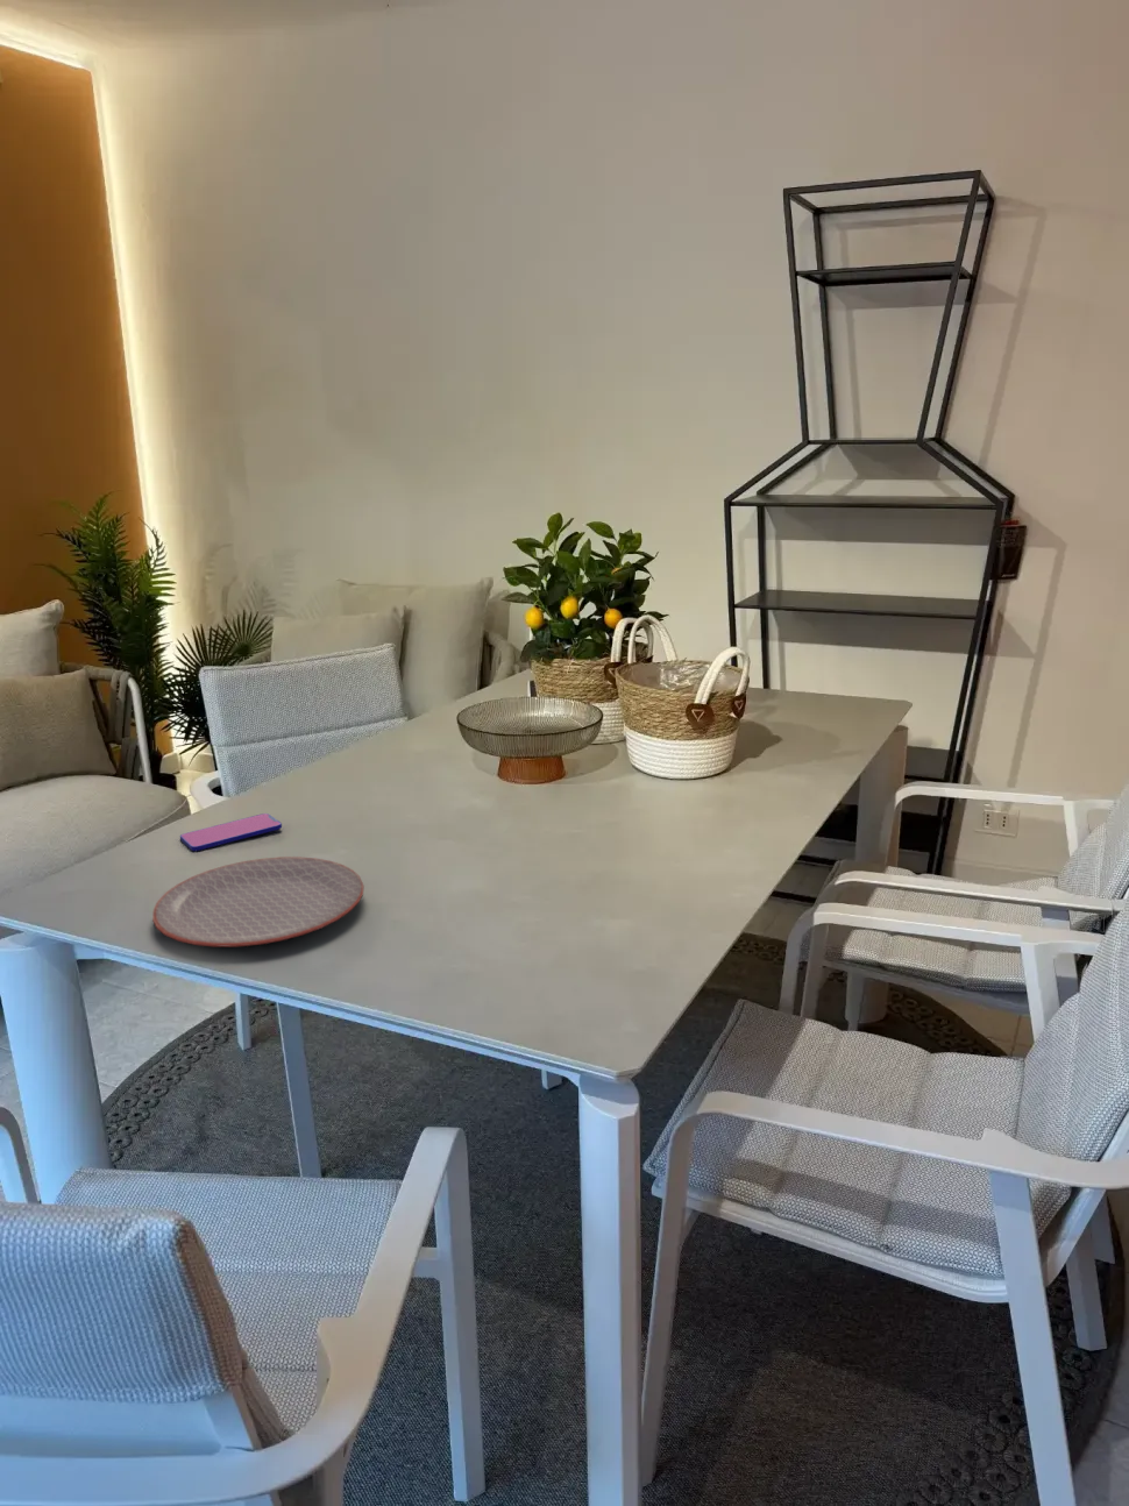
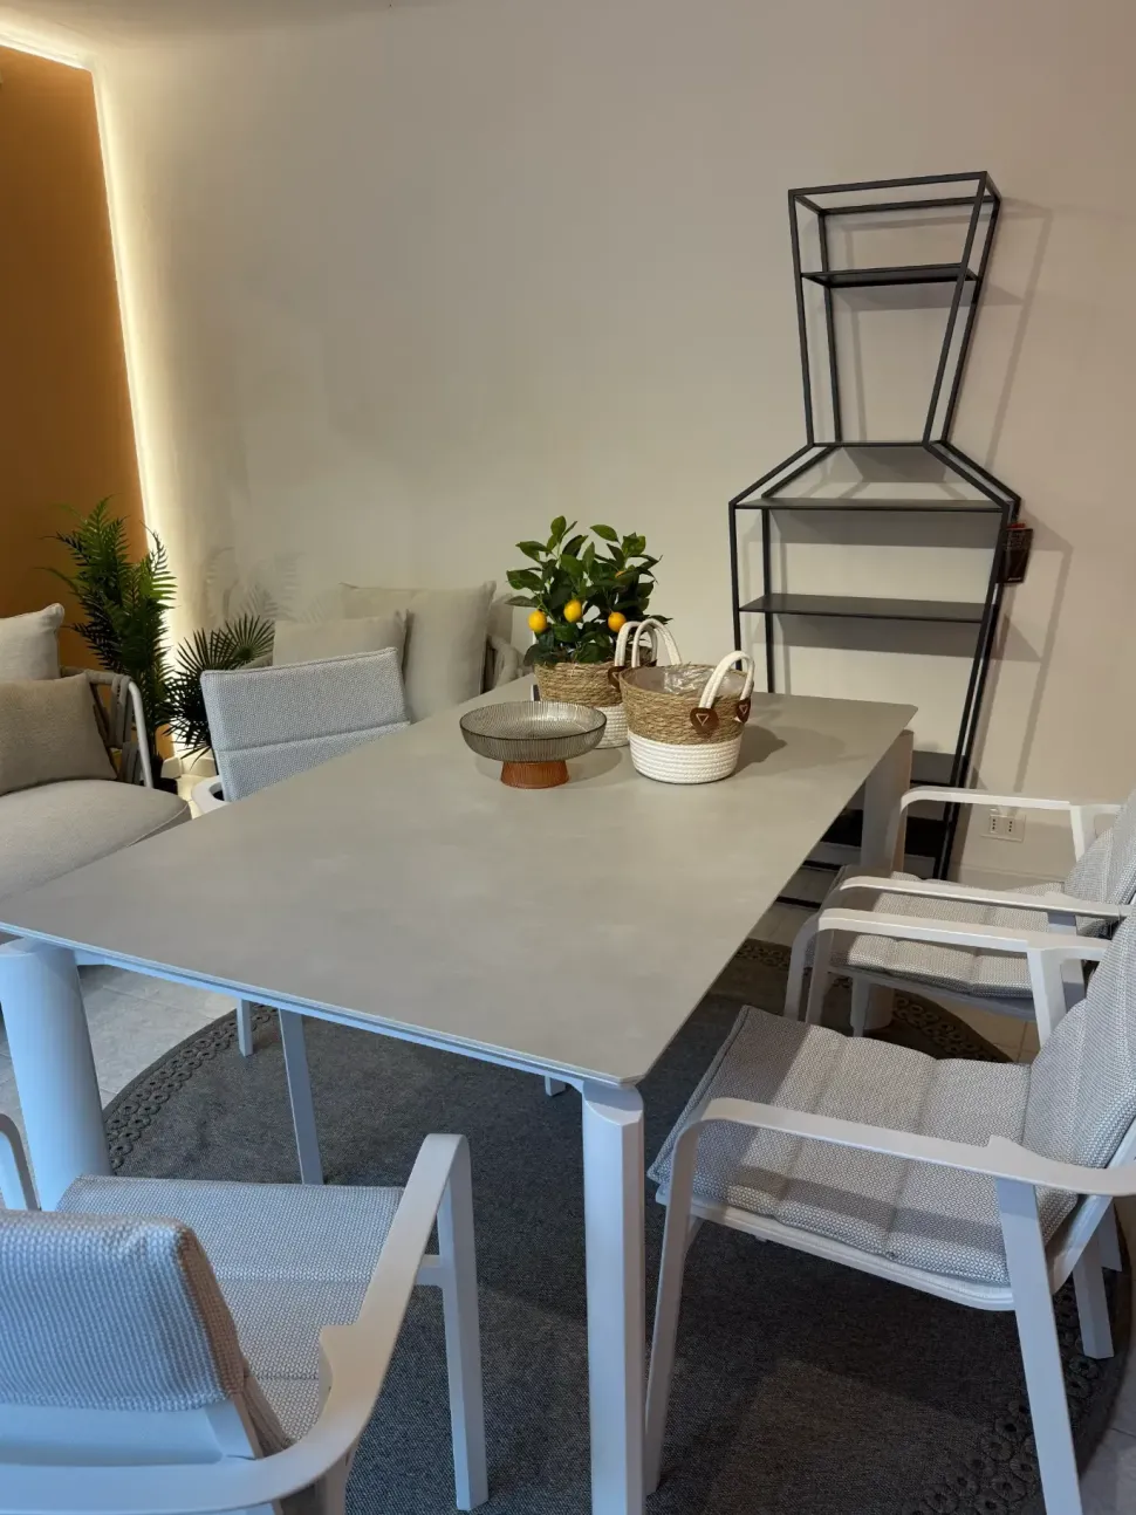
- smartphone [179,812,282,851]
- plate [152,855,364,947]
